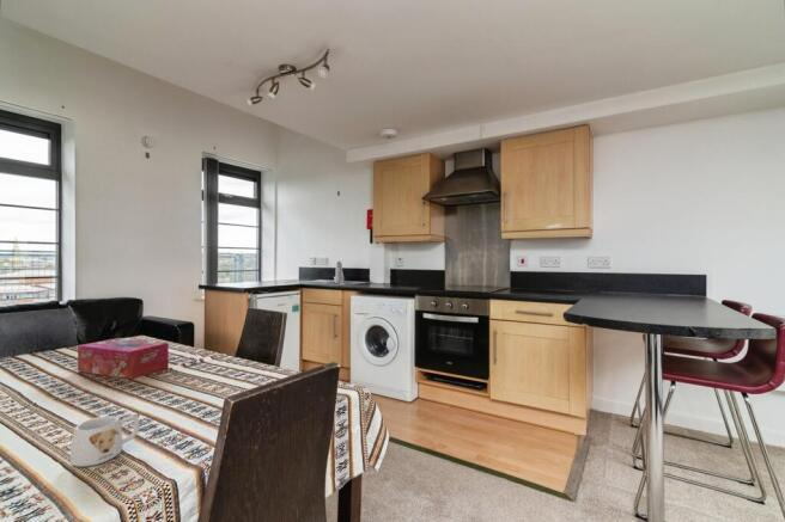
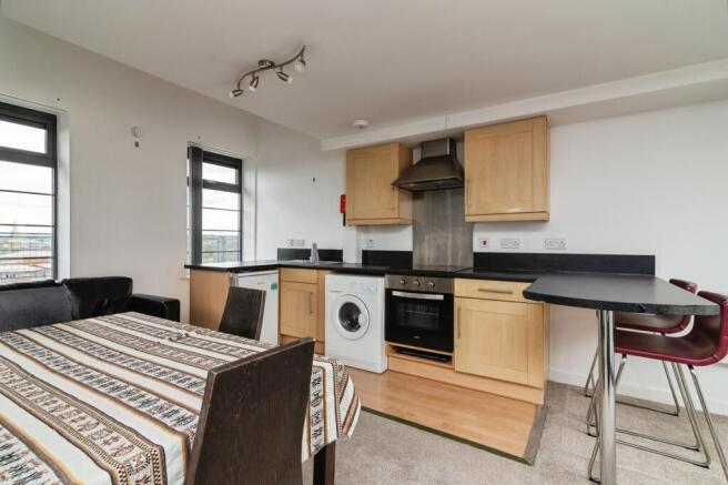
- mug [69,414,141,468]
- tissue box [77,337,170,380]
